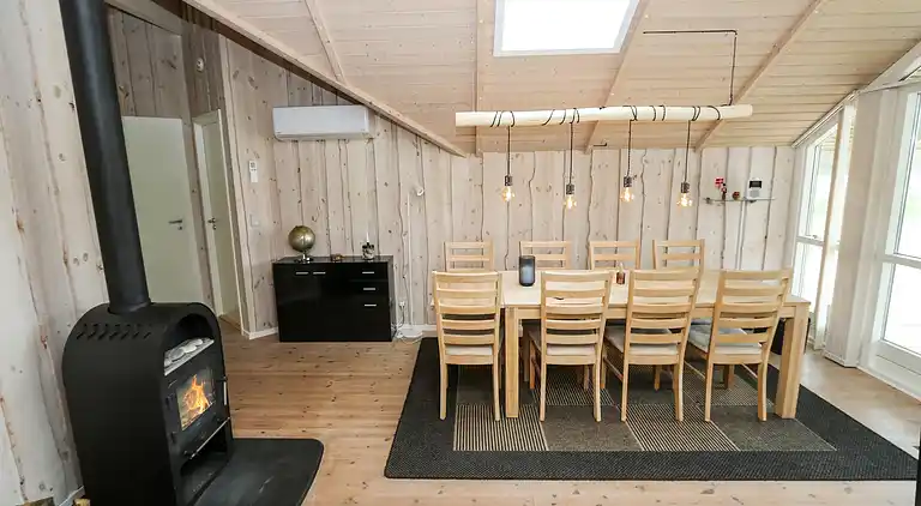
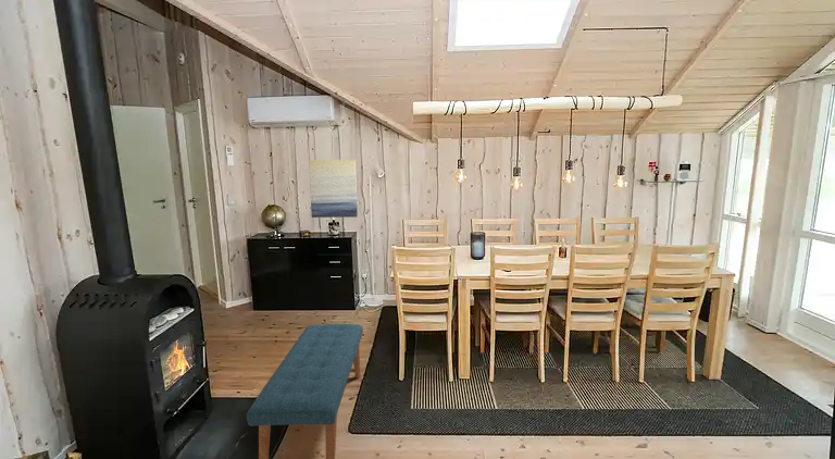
+ bench [246,323,364,459]
+ wall art [308,159,359,219]
